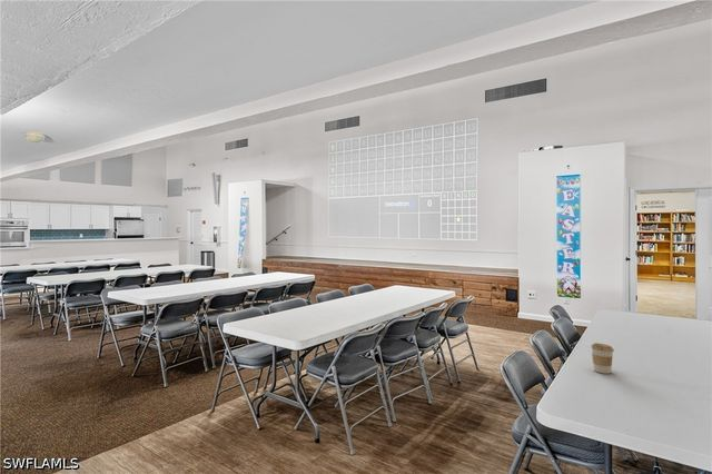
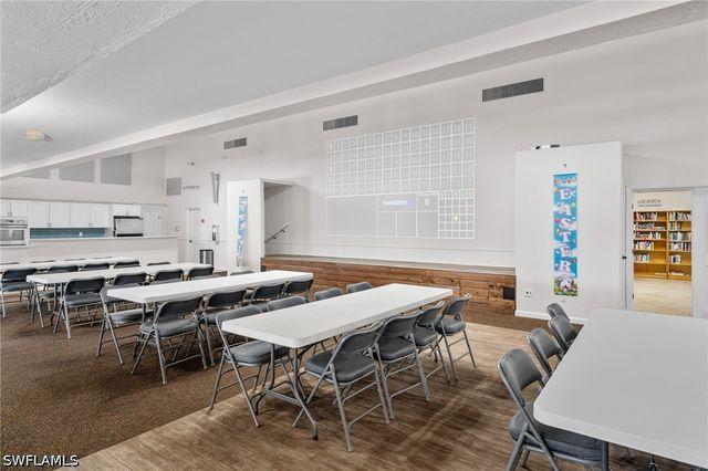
- coffee cup [590,342,615,375]
